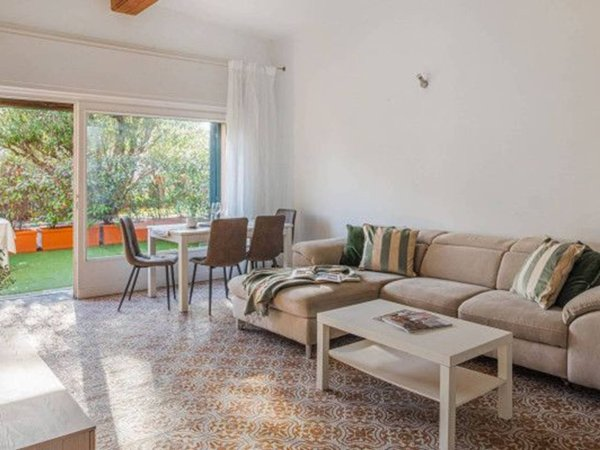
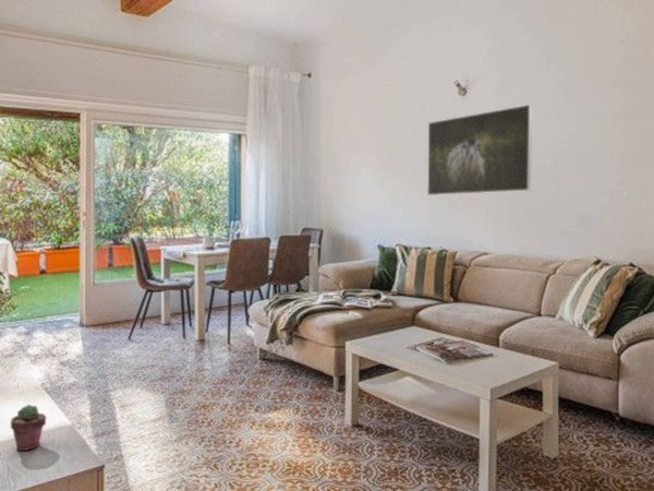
+ potted succulent [10,404,47,452]
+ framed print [426,104,533,196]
